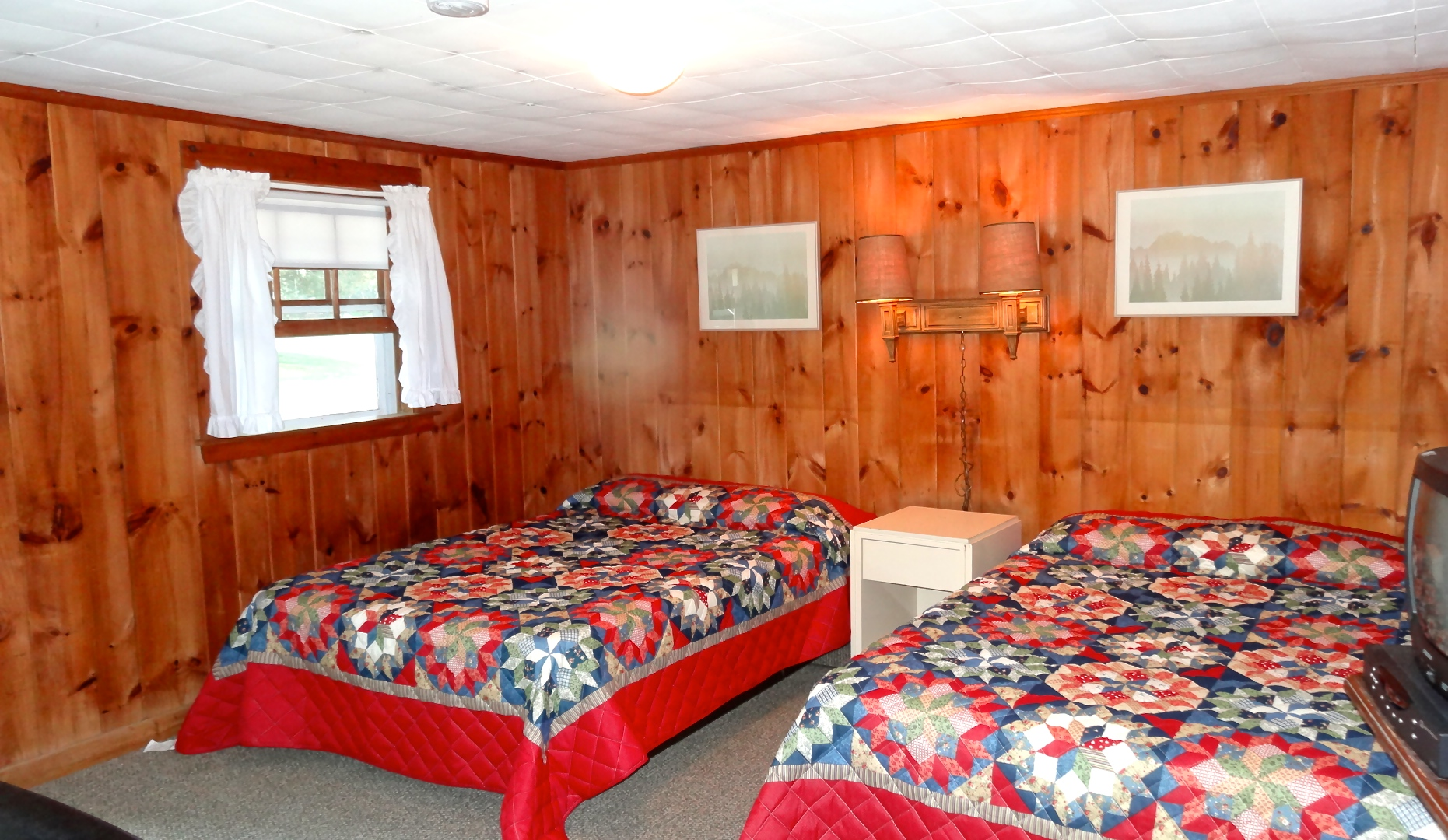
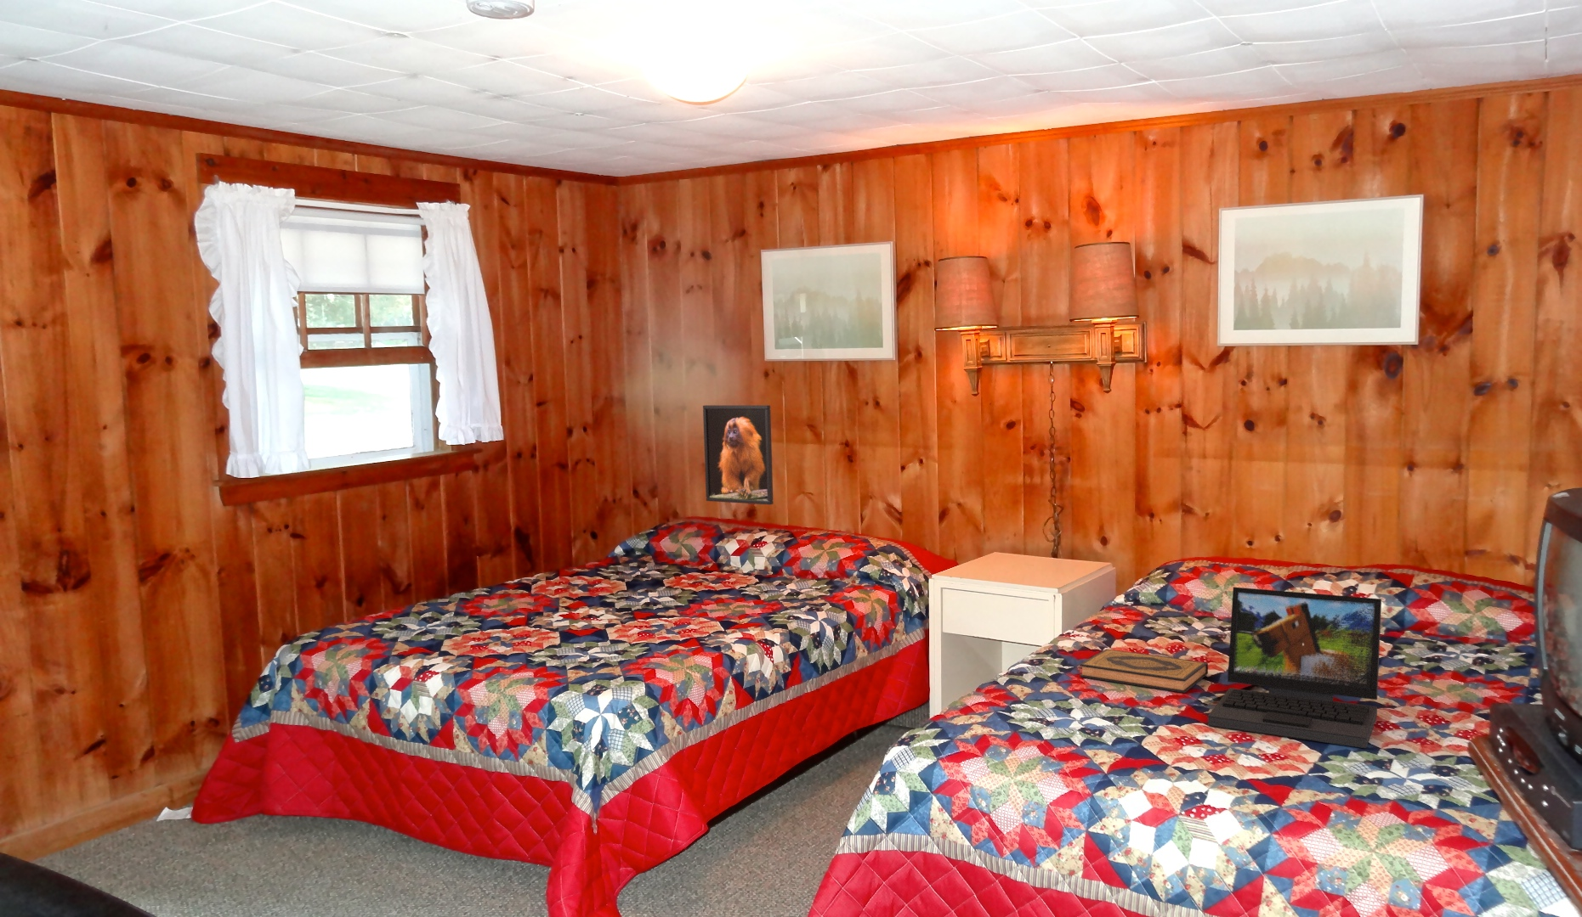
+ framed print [703,404,774,505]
+ laptop [1207,586,1382,749]
+ hardback book [1078,648,1208,693]
